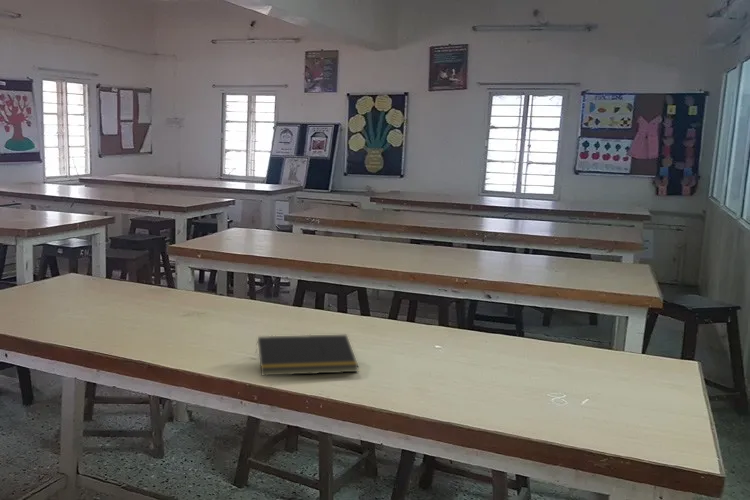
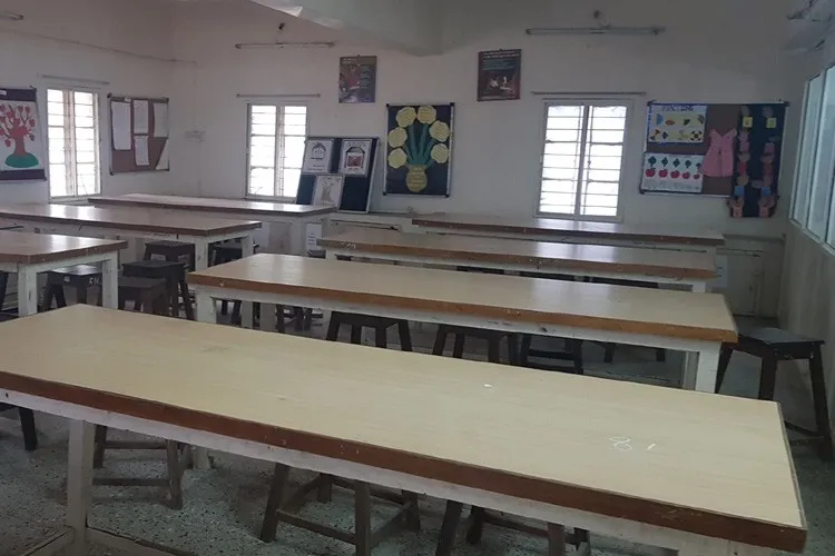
- notepad [254,334,360,377]
